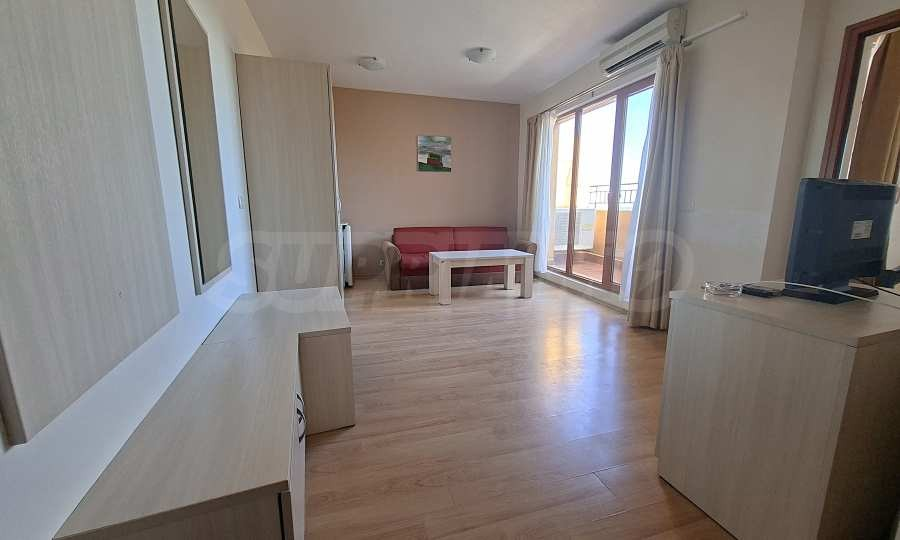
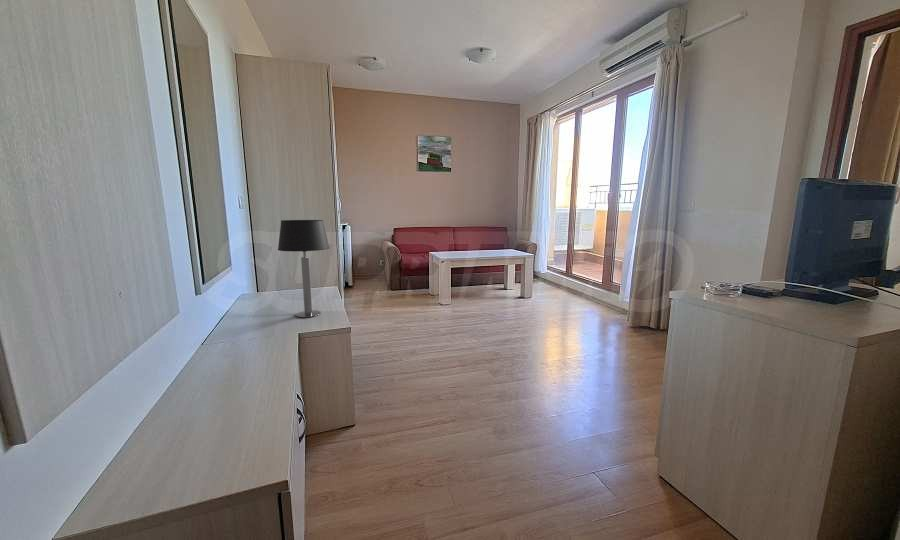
+ table lamp [277,219,330,318]
